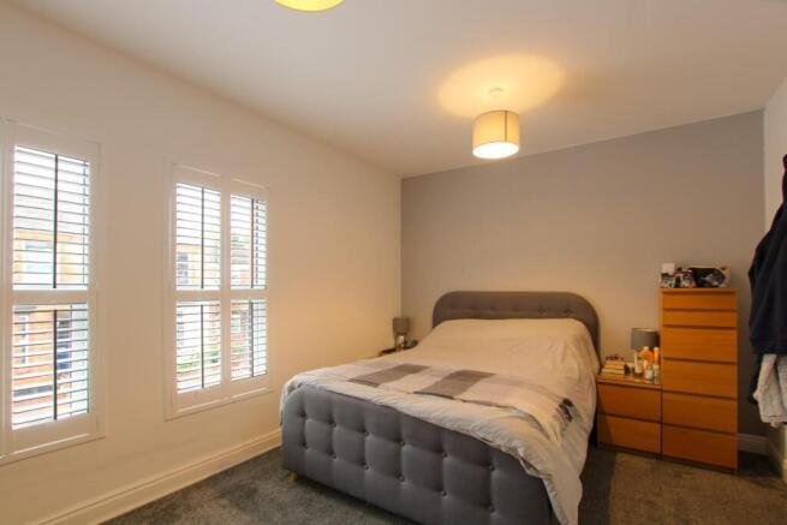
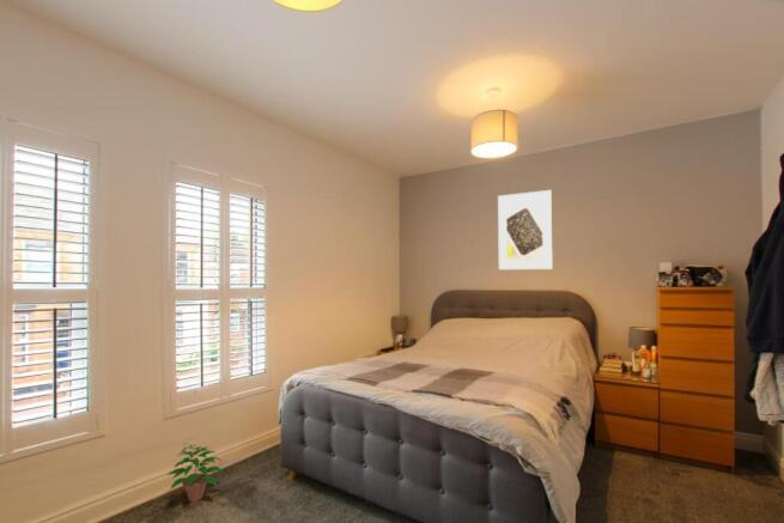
+ potted plant [166,442,225,503]
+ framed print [497,189,554,270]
